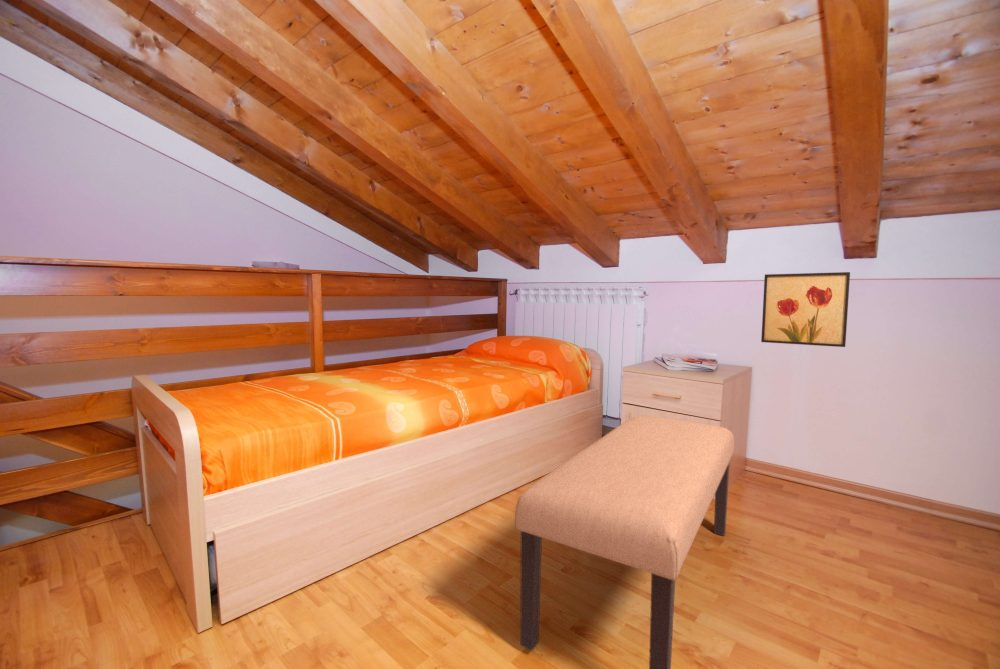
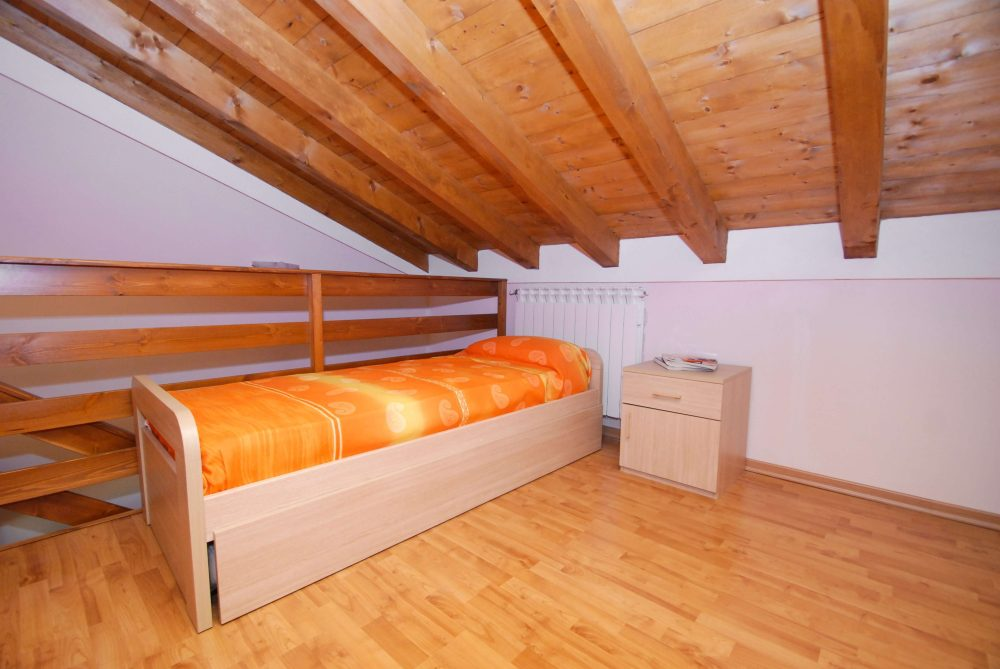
- bench [514,415,735,669]
- wall art [760,271,851,348]
